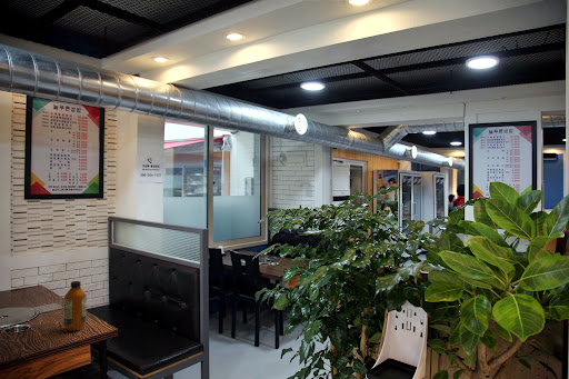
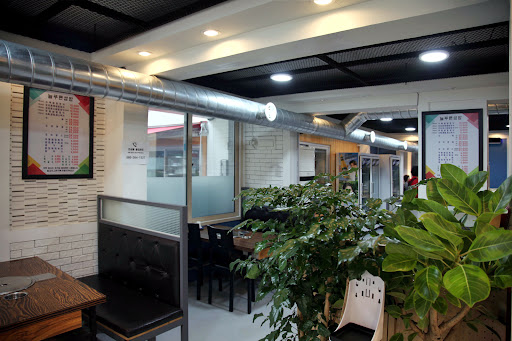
- bottle [62,280,88,332]
